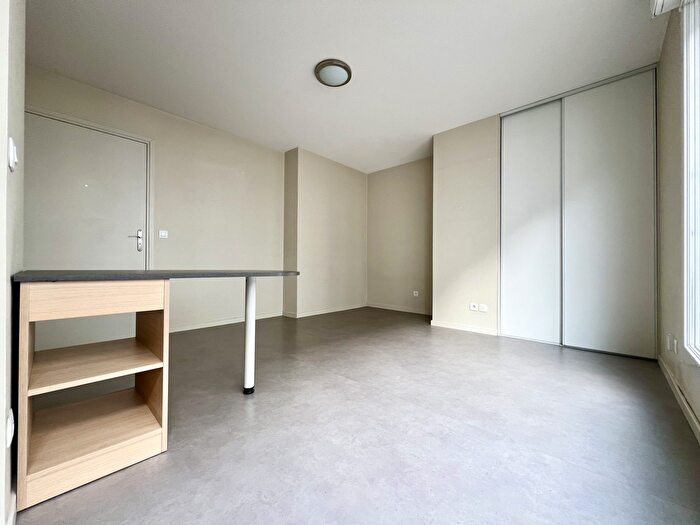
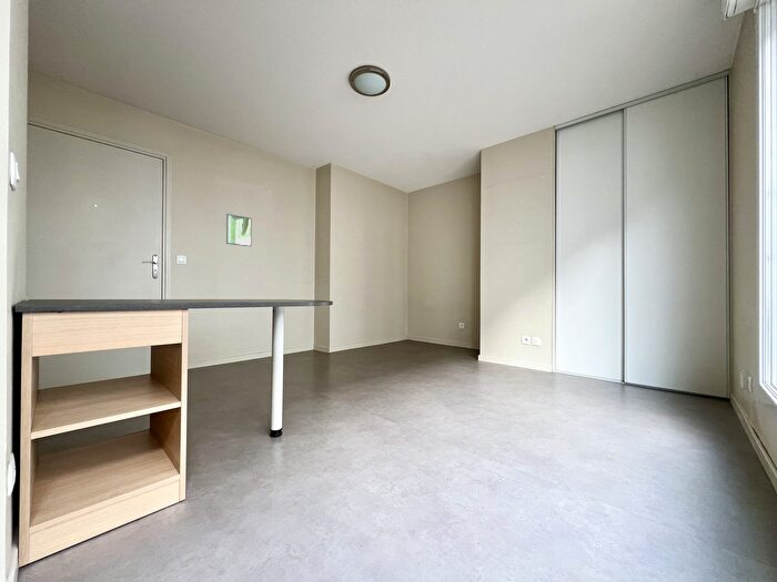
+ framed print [225,213,253,247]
